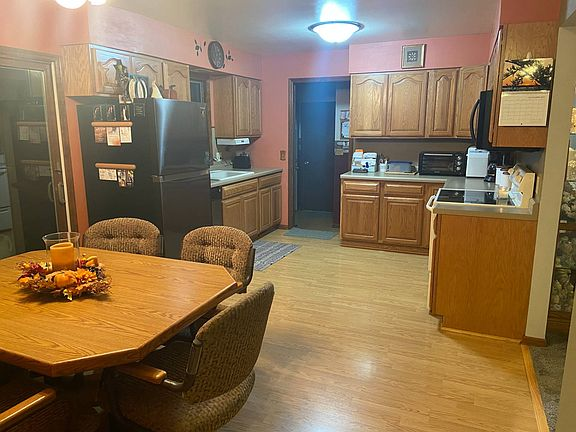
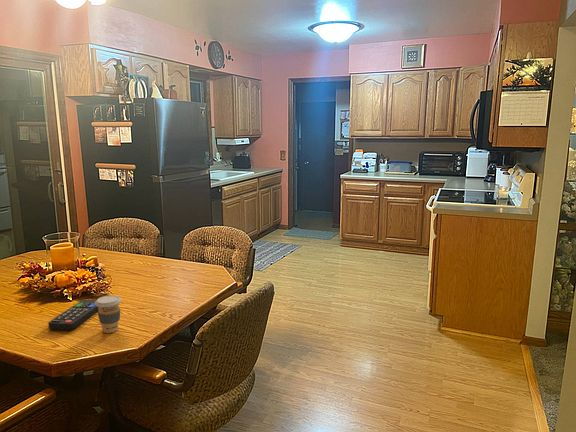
+ coffee cup [95,294,122,334]
+ remote control [47,298,99,331]
